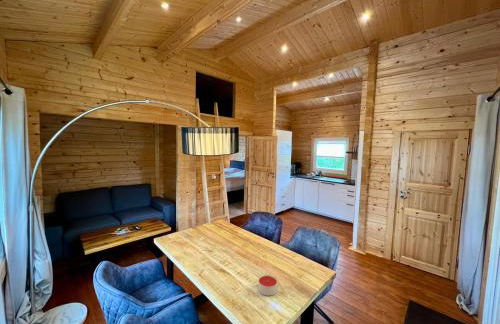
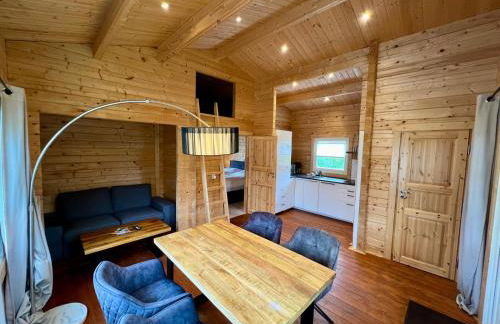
- candle [257,274,278,297]
